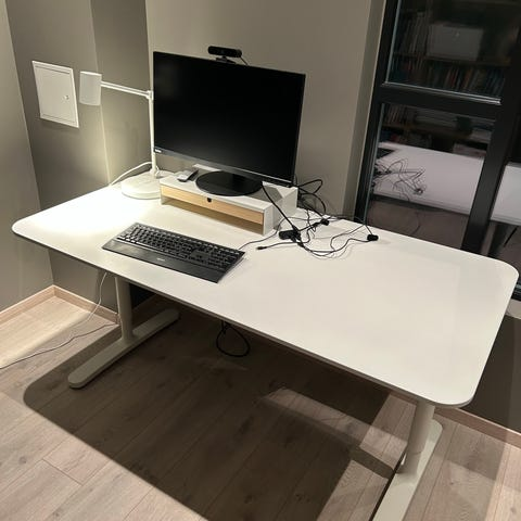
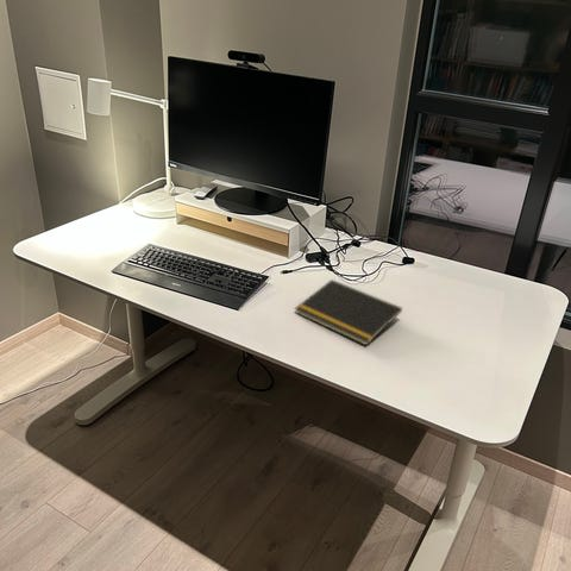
+ notepad [294,278,403,346]
